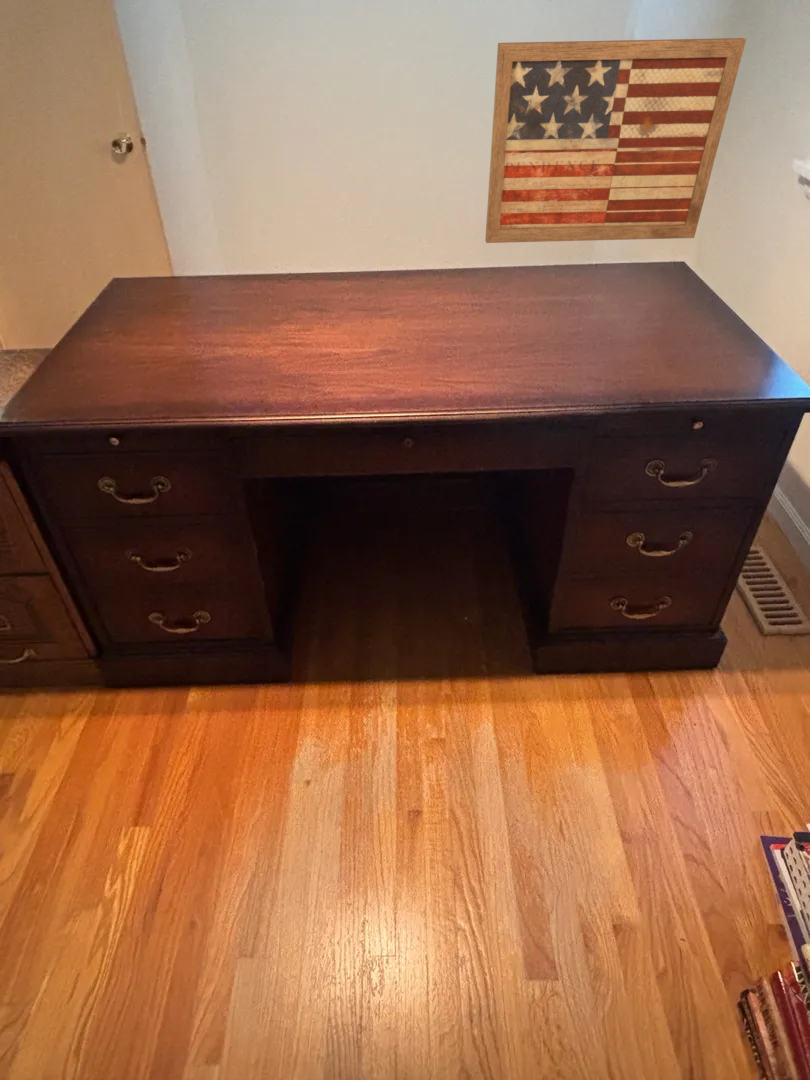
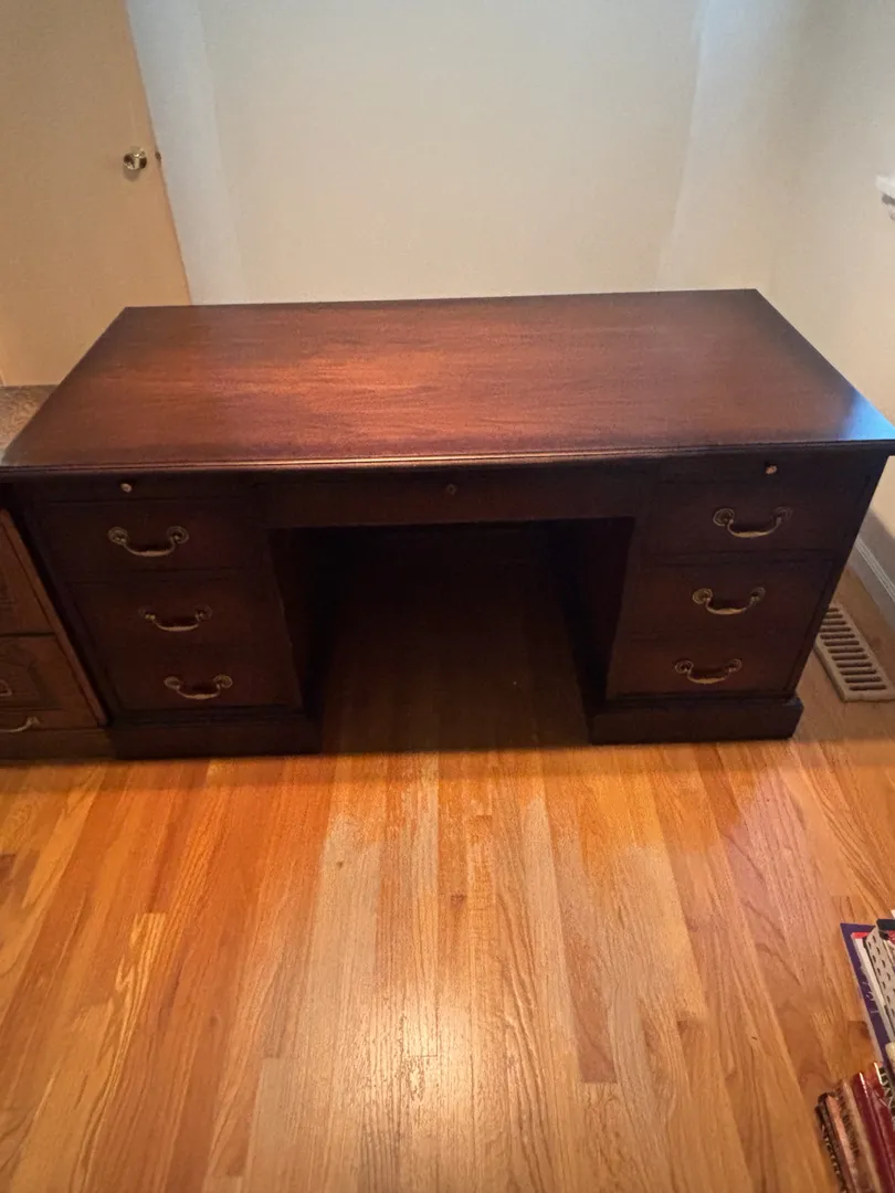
- wall art [484,37,747,244]
